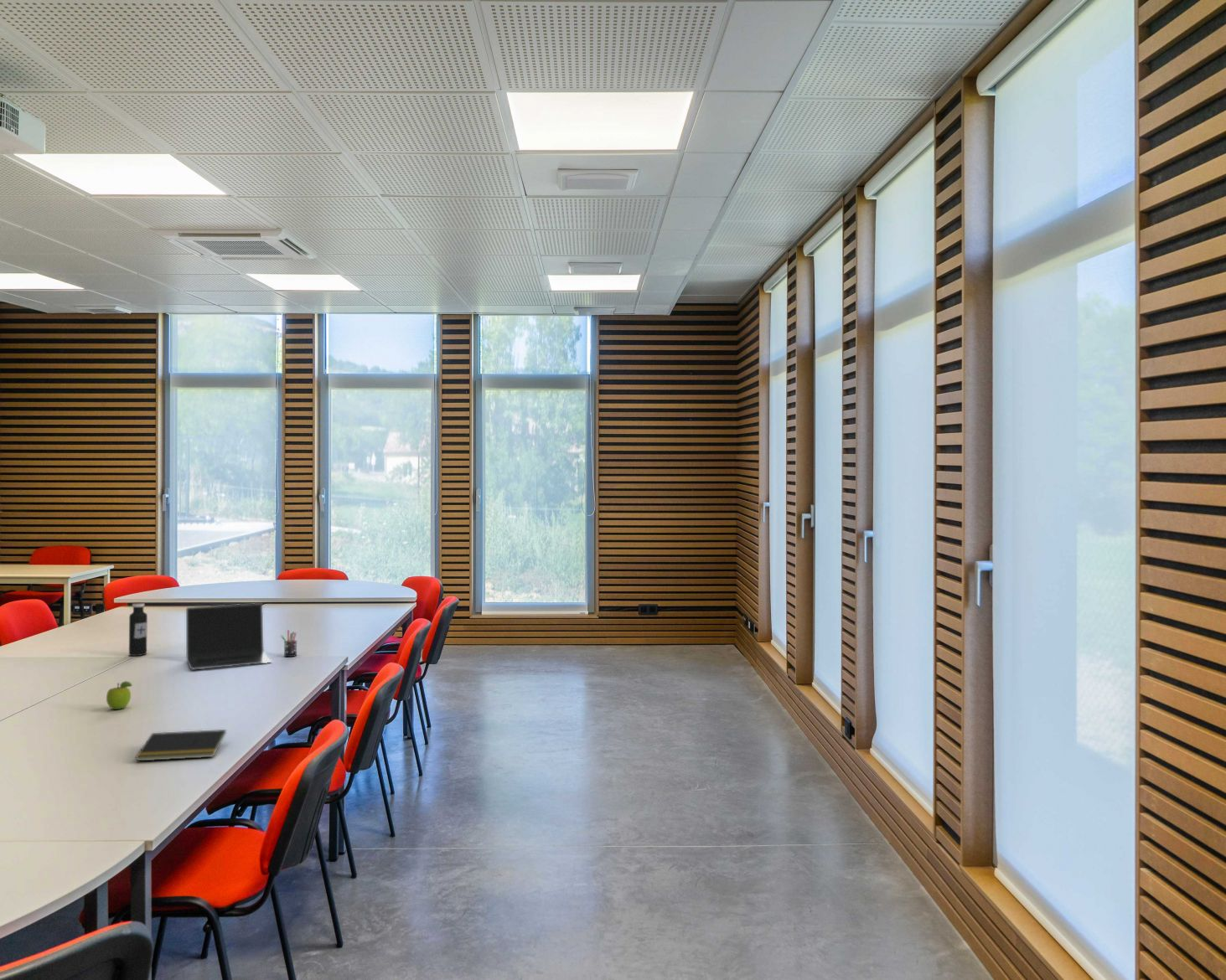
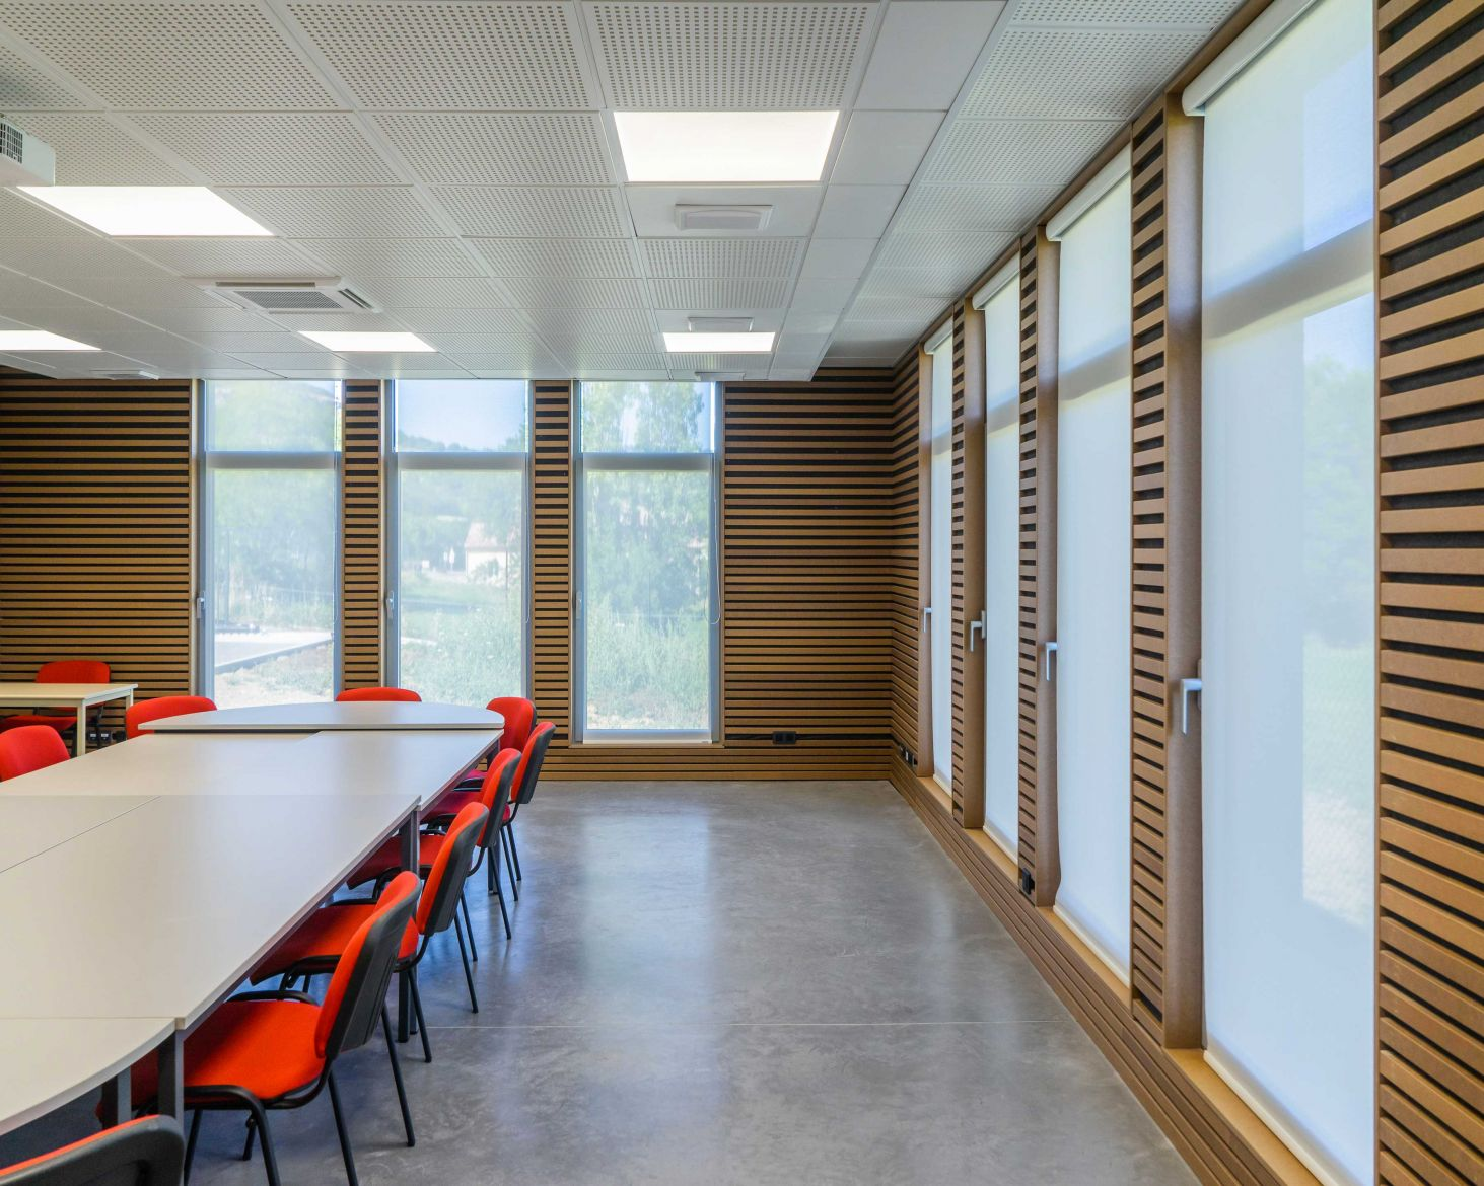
- notepad [135,729,227,762]
- laptop [185,602,273,671]
- pen holder [280,629,297,658]
- fruit [106,680,132,710]
- water bottle [128,601,148,657]
